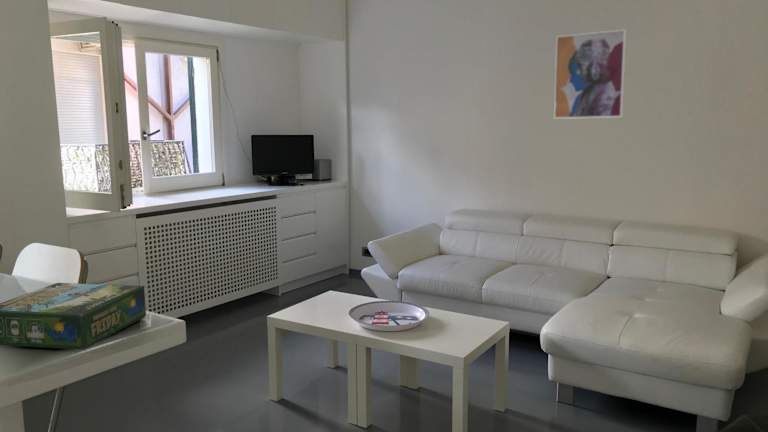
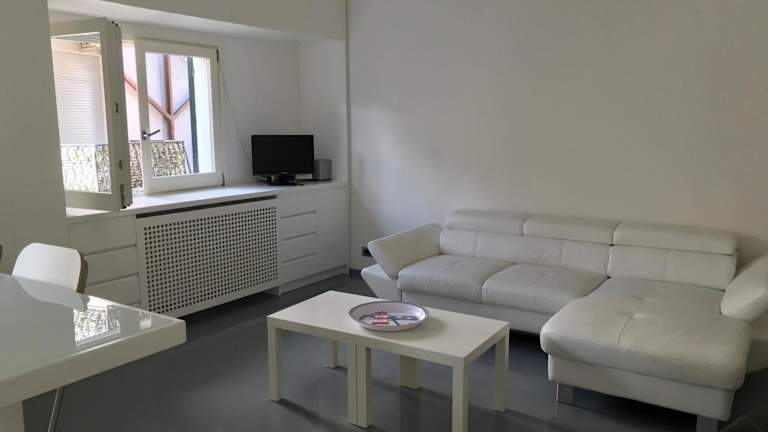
- wall art [553,28,627,120]
- board game [0,282,147,351]
